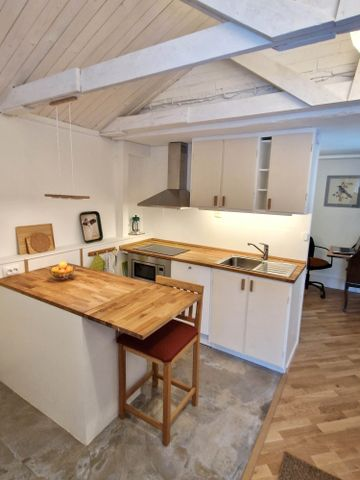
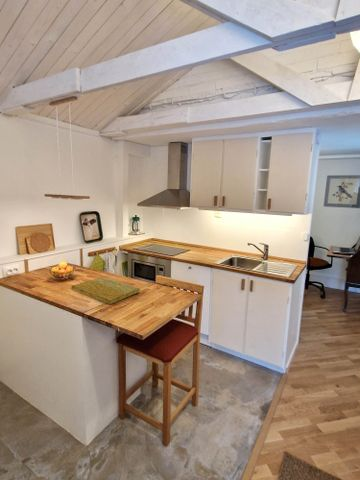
+ cutting board [71,276,141,305]
